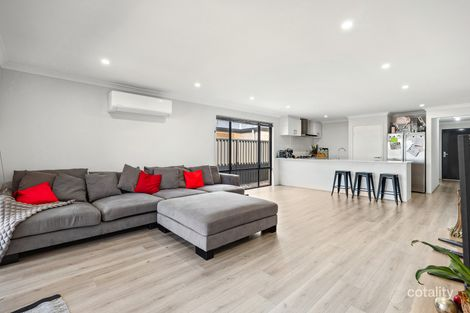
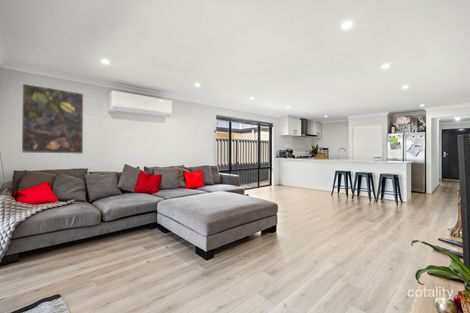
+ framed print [21,82,85,155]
